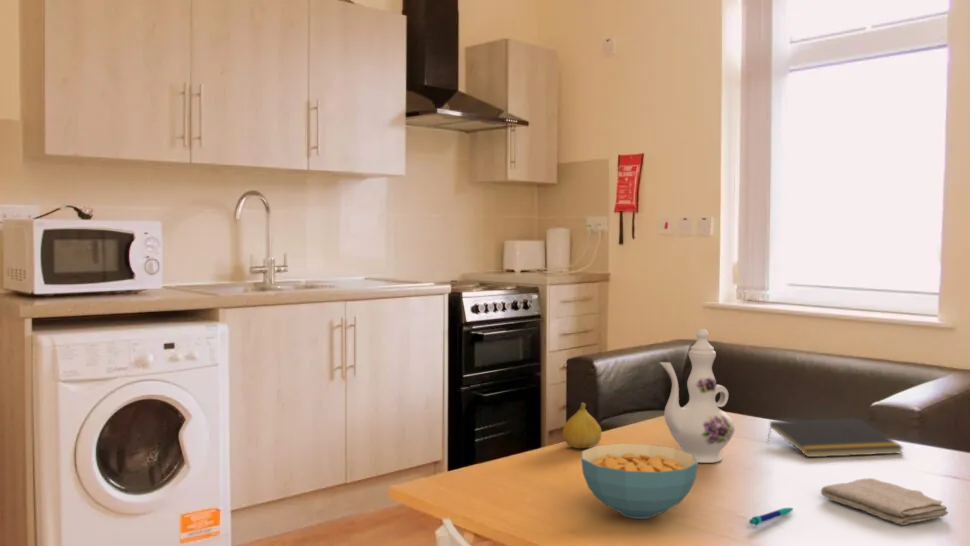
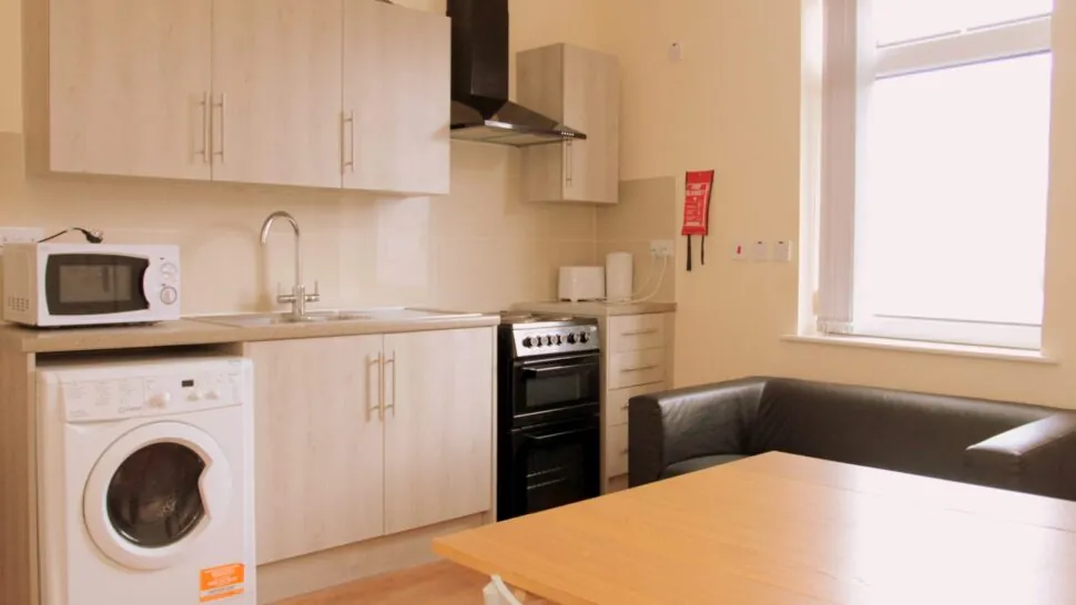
- fruit [562,402,602,449]
- washcloth [820,477,949,526]
- pen [748,507,794,526]
- chinaware [659,328,736,464]
- notepad [766,417,905,458]
- cereal bowl [580,442,699,520]
